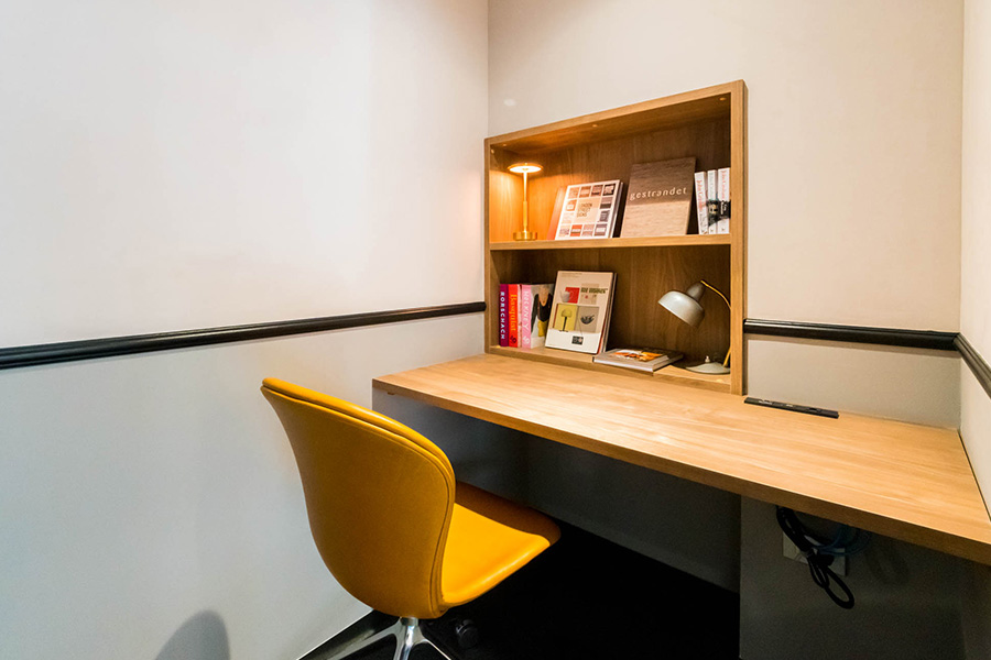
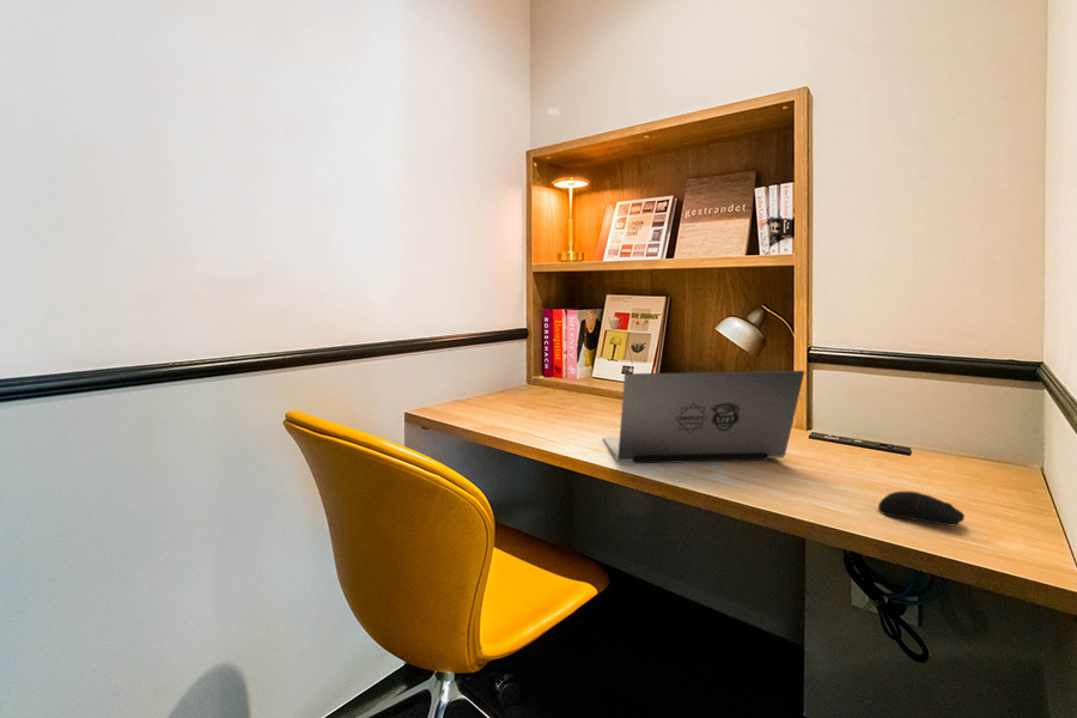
+ computer mouse [877,491,966,527]
+ laptop [602,370,805,464]
